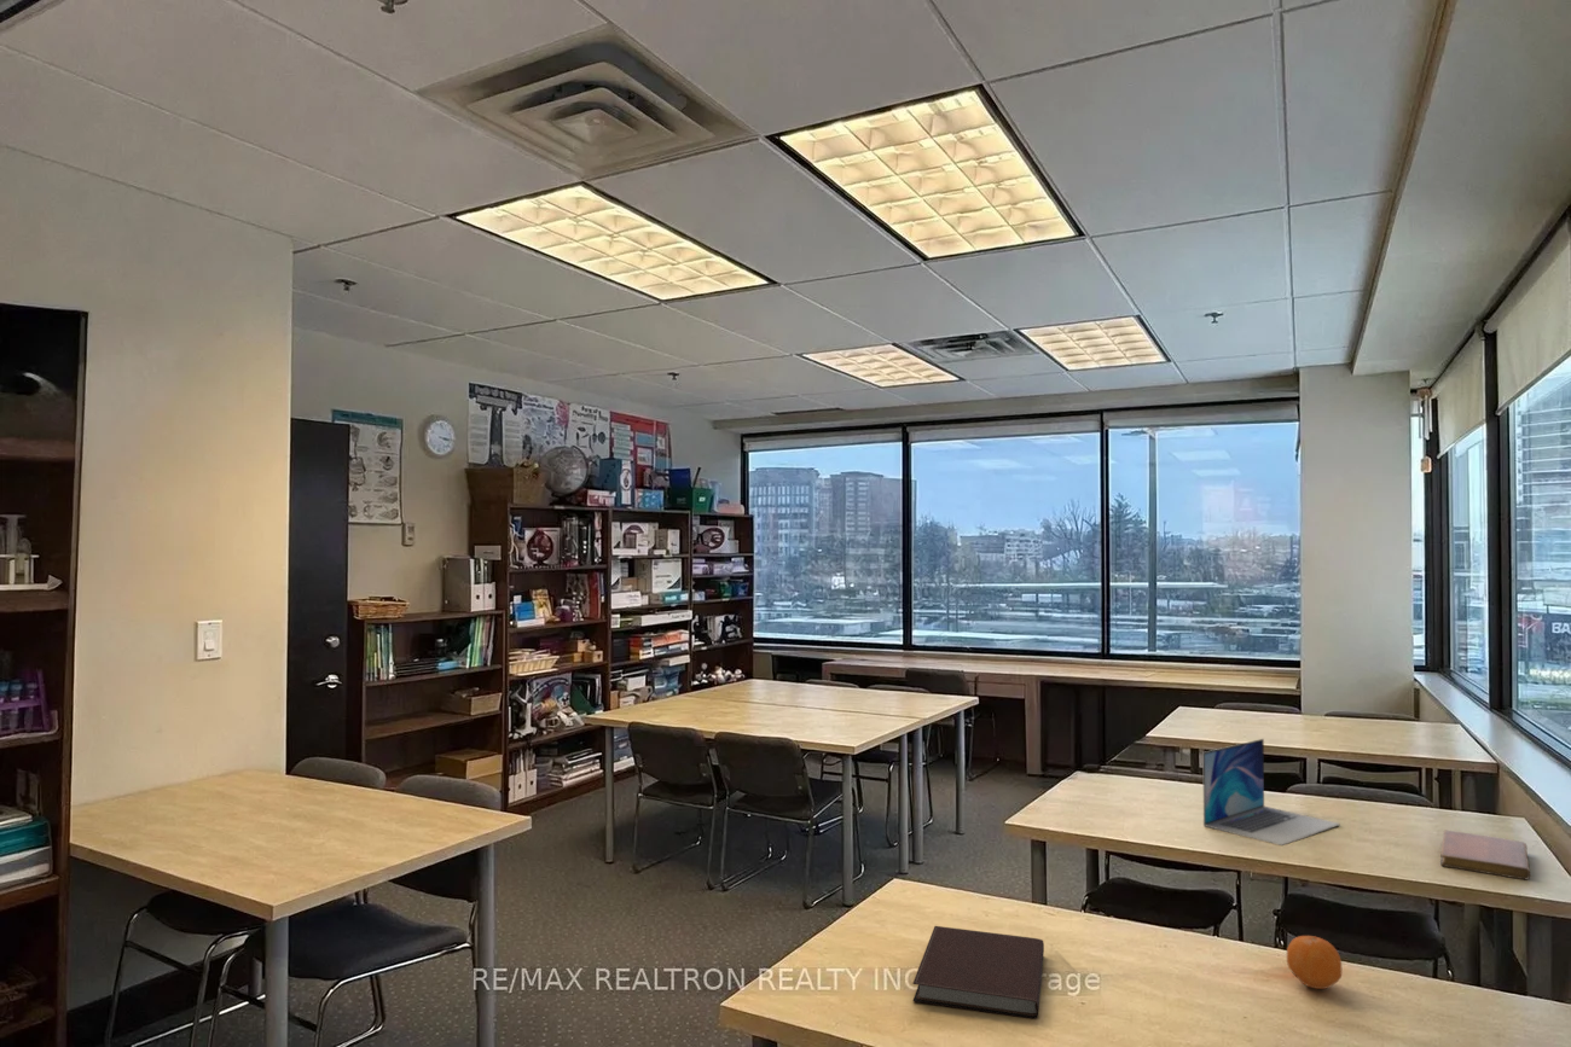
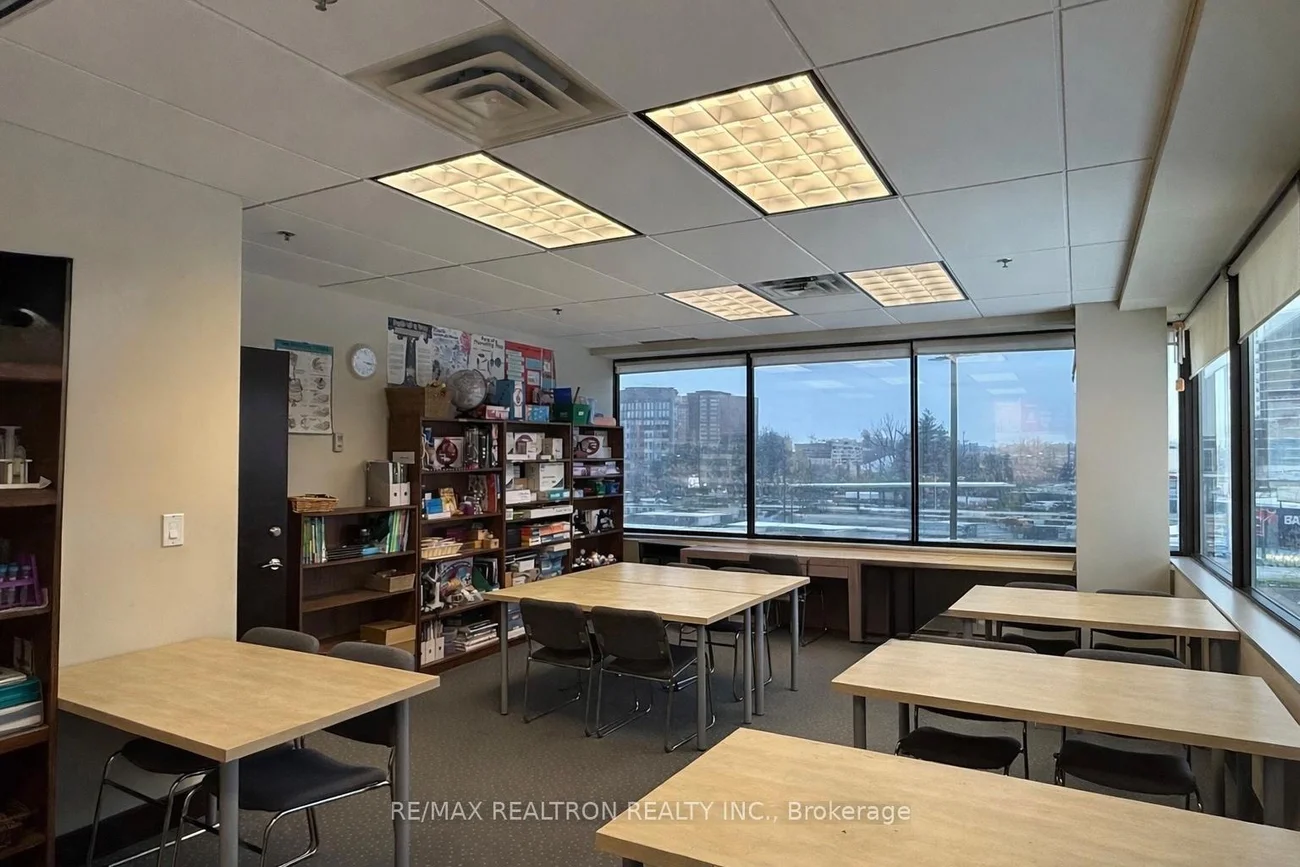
- notebook [1439,830,1531,880]
- notebook [912,925,1045,1019]
- fruit [1286,935,1344,990]
- laptop [1201,738,1341,847]
